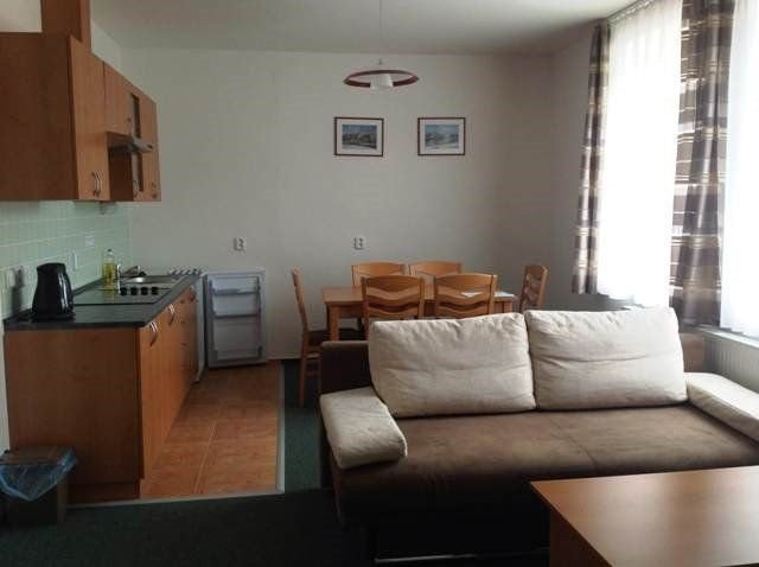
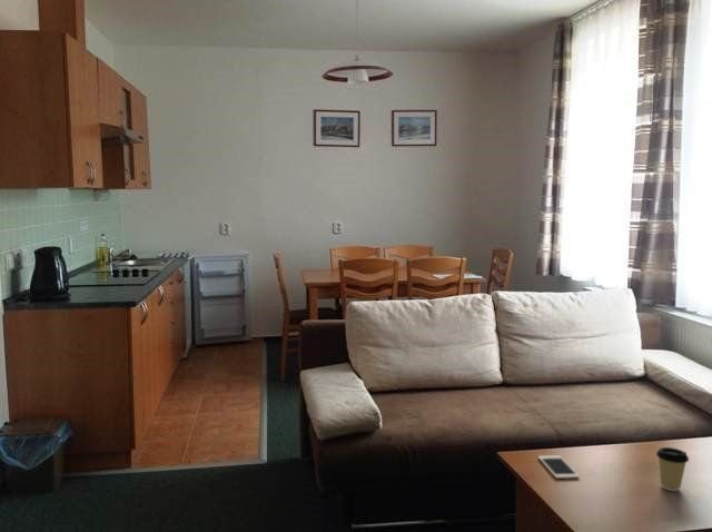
+ coffee cup [655,446,690,492]
+ cell phone [537,454,581,480]
